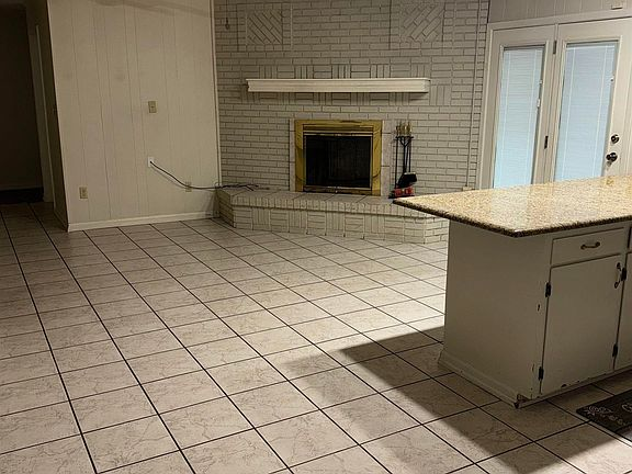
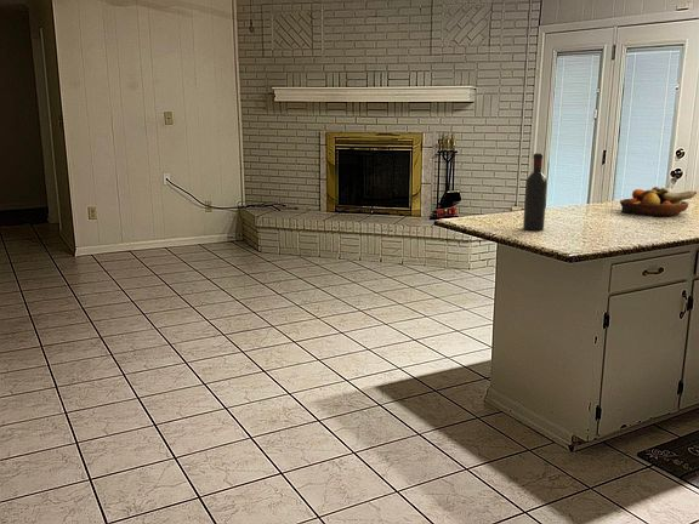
+ fruit bowl [619,186,698,217]
+ wine bottle [522,152,549,232]
